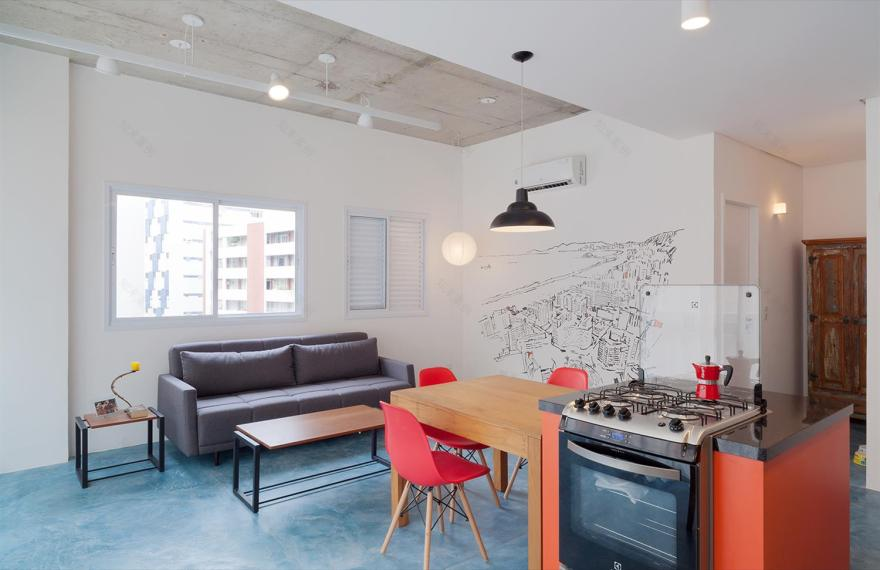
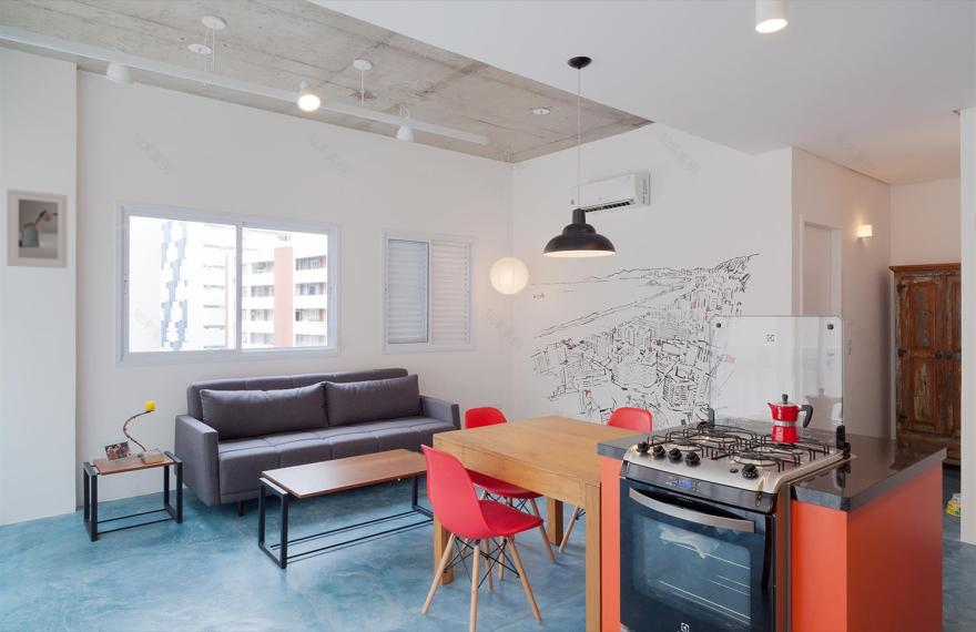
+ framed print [7,187,70,269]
